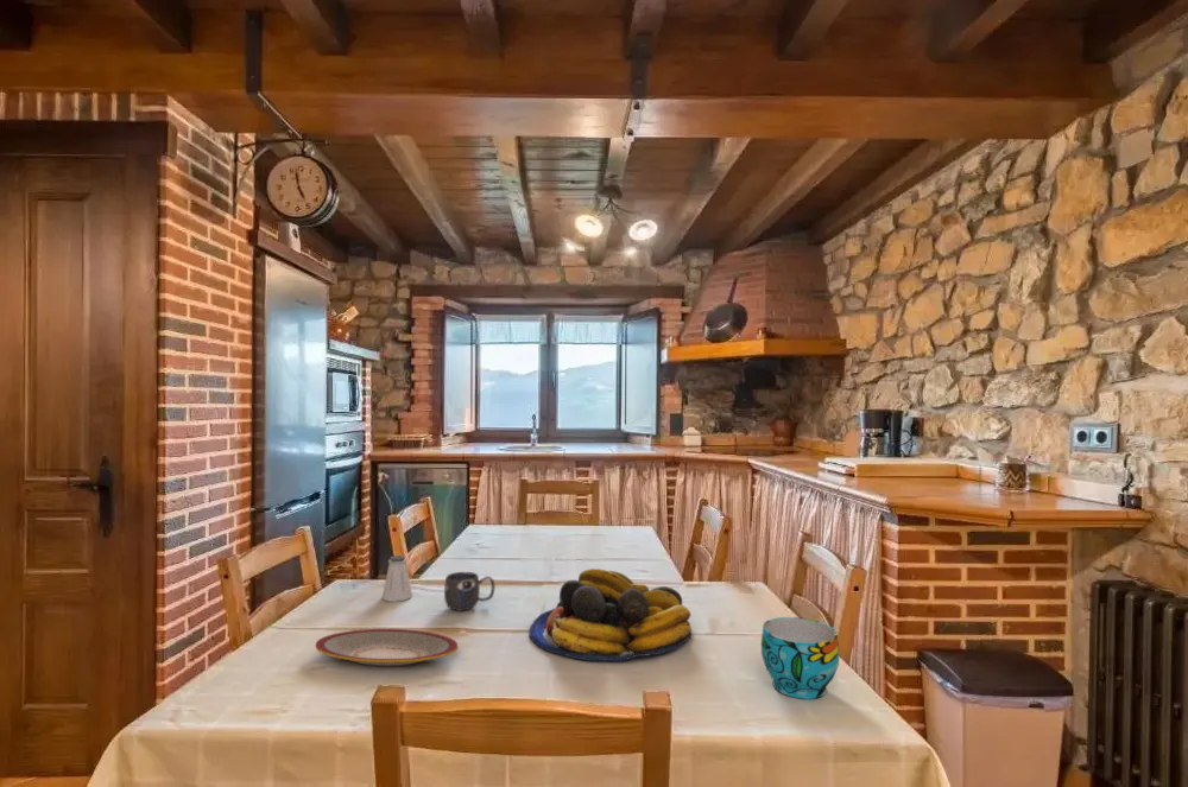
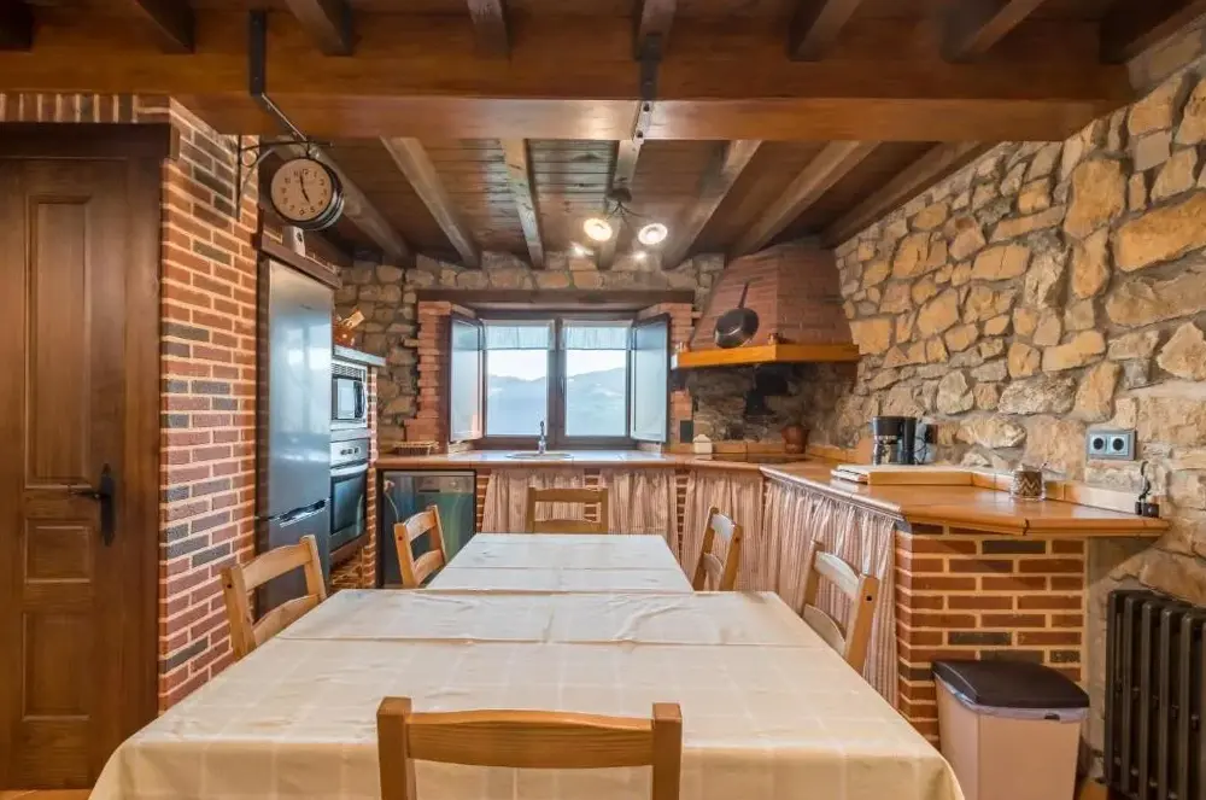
- mug [443,571,497,611]
- cup [760,616,841,700]
- plate [314,628,460,667]
- fruit bowl [527,567,693,662]
- saltshaker [381,554,413,603]
